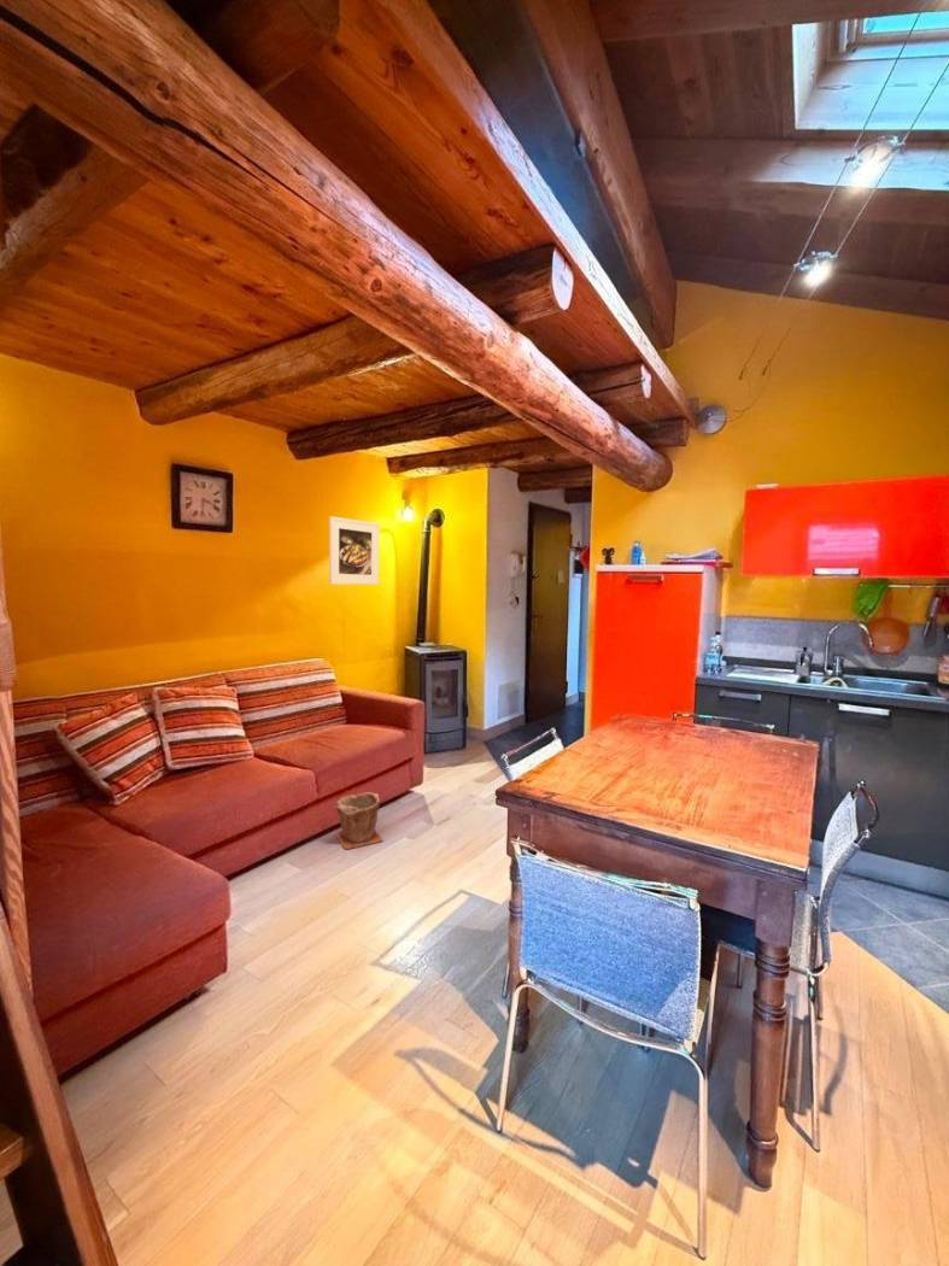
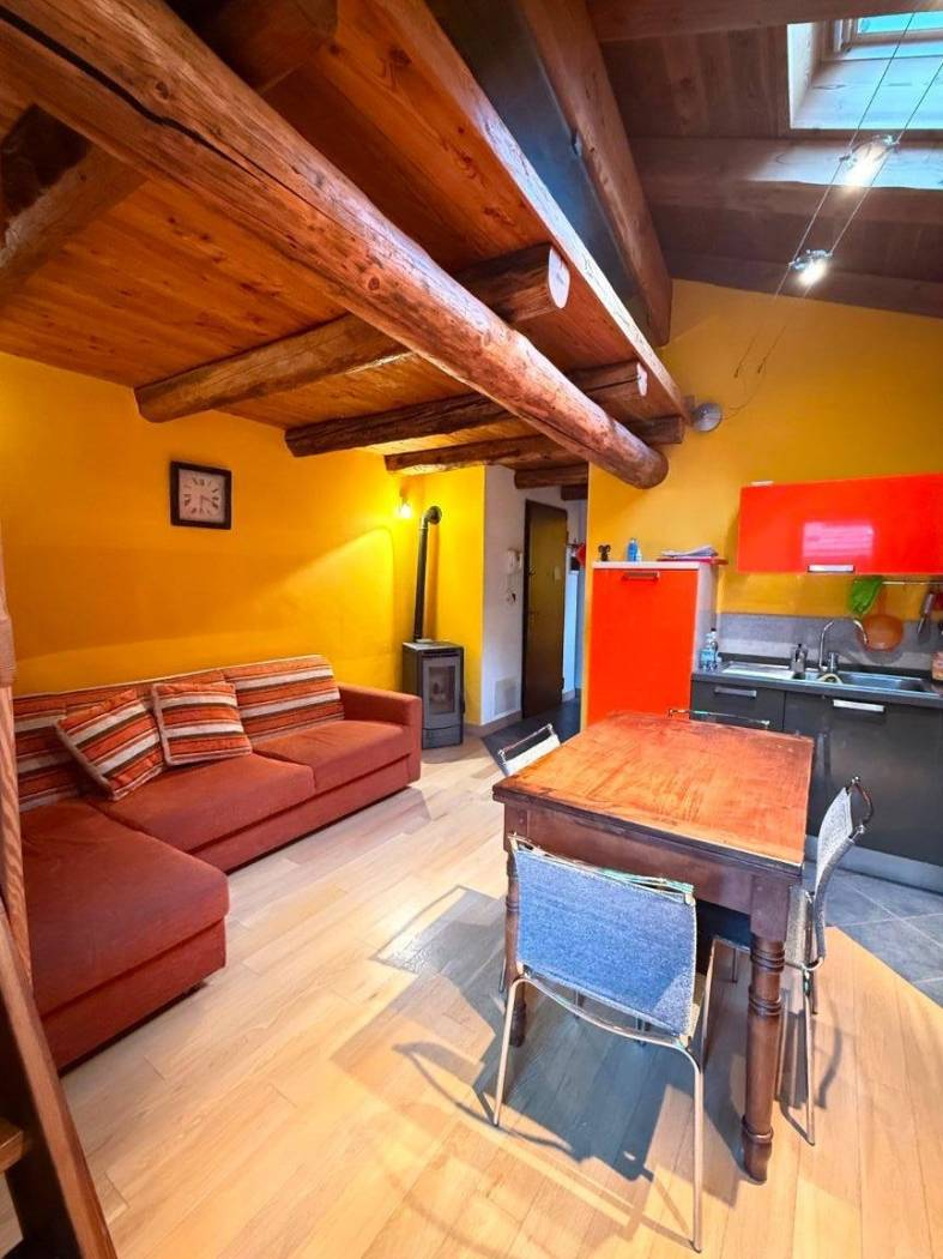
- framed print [328,515,380,586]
- plant pot [334,791,385,851]
